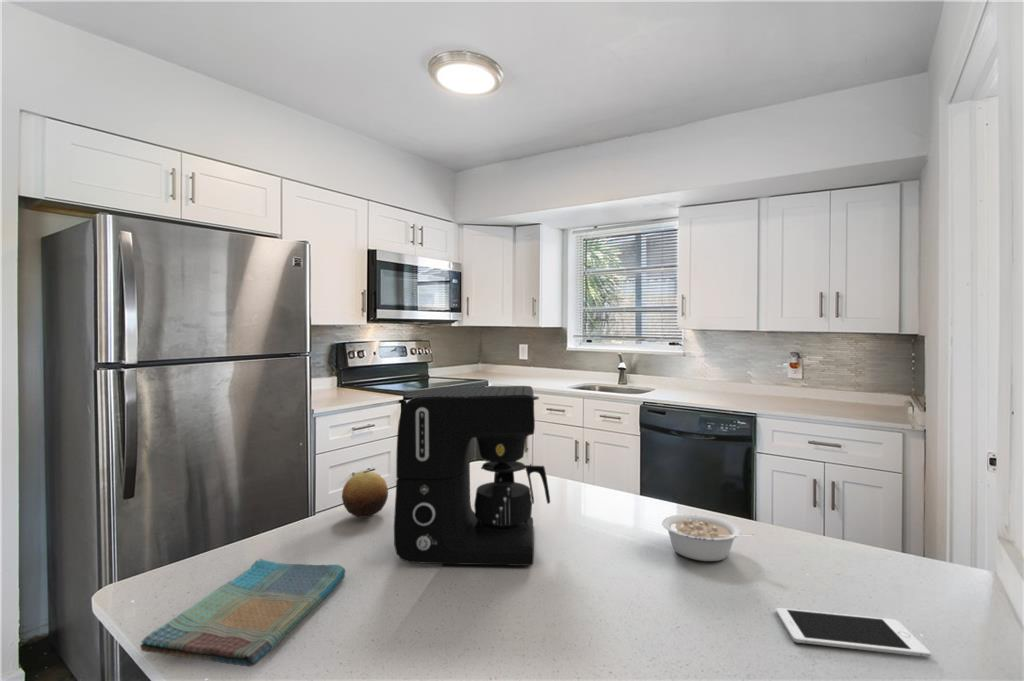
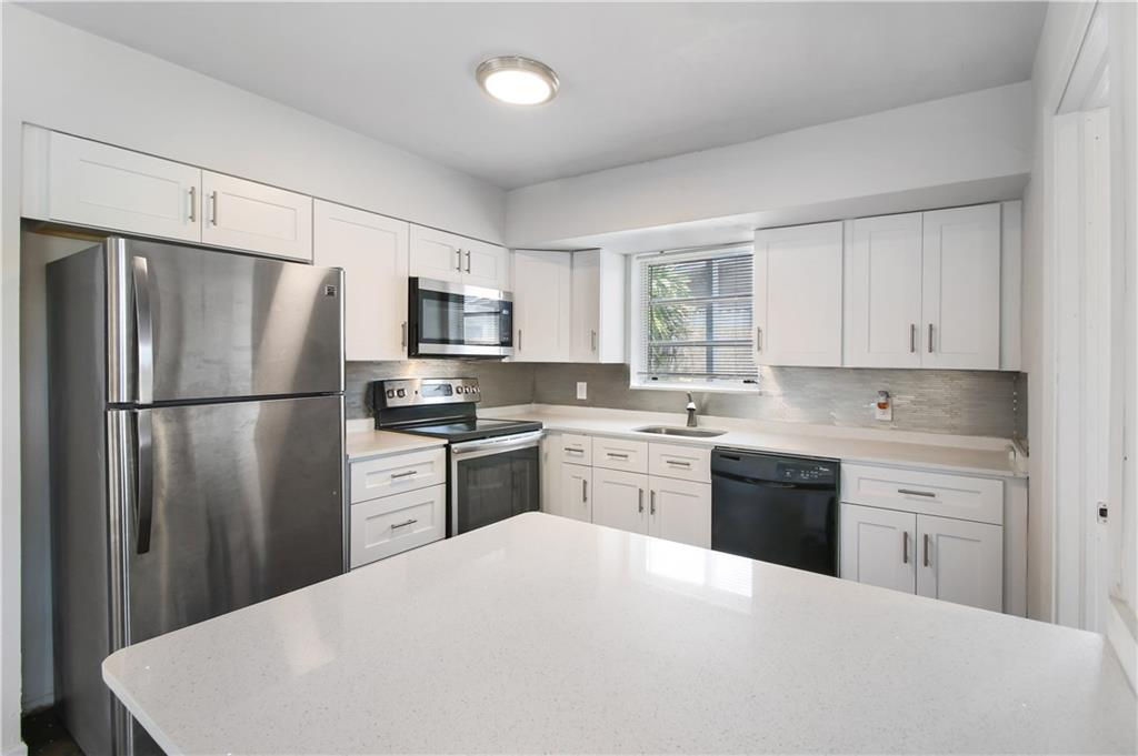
- coffee maker [393,385,551,567]
- legume [661,513,755,562]
- cell phone [775,607,931,658]
- fruit [341,470,389,519]
- dish towel [140,558,347,668]
